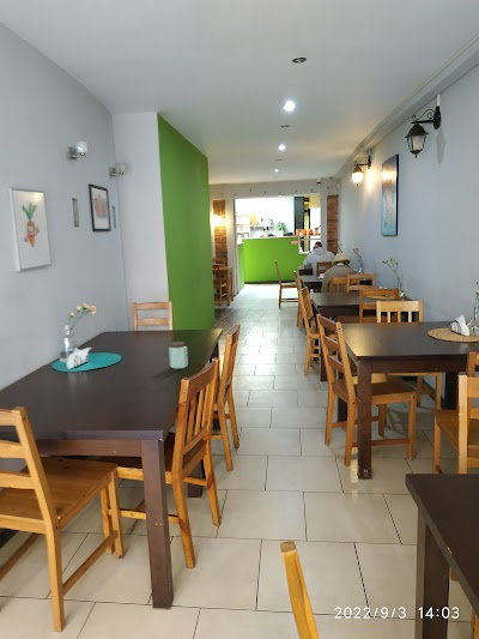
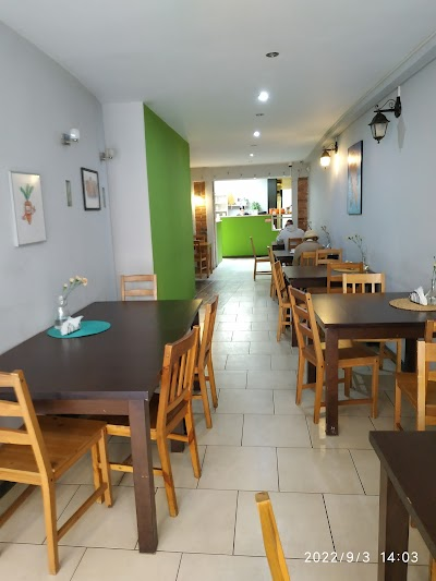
- peanut butter [168,340,189,370]
